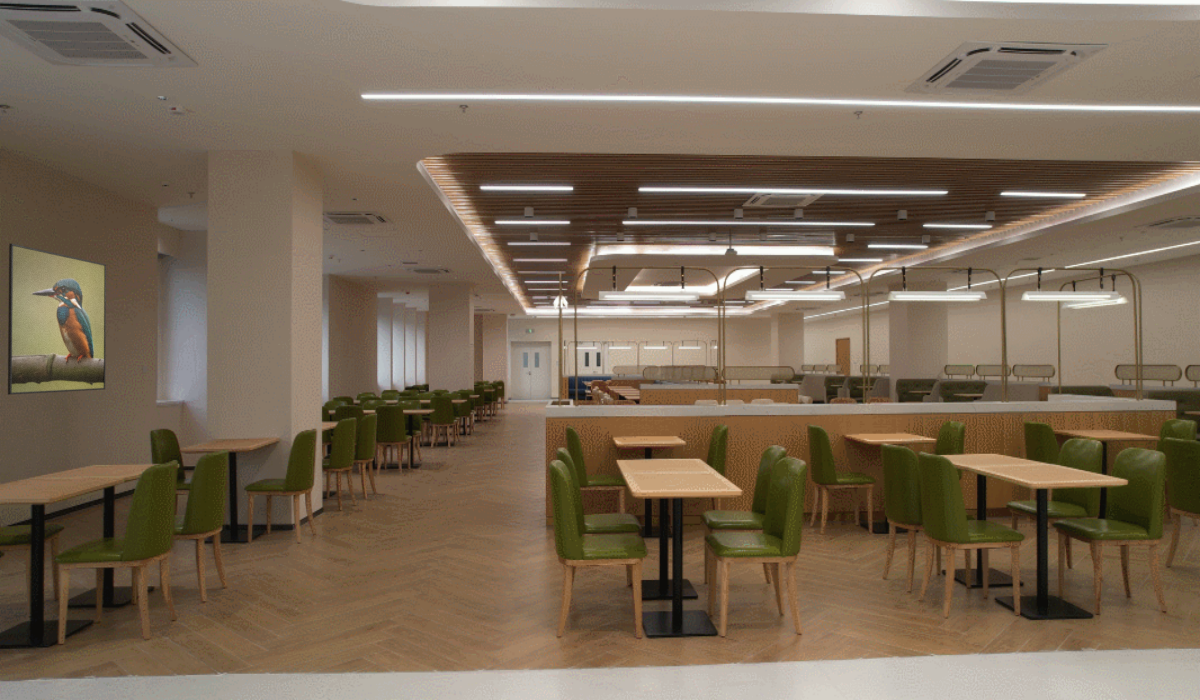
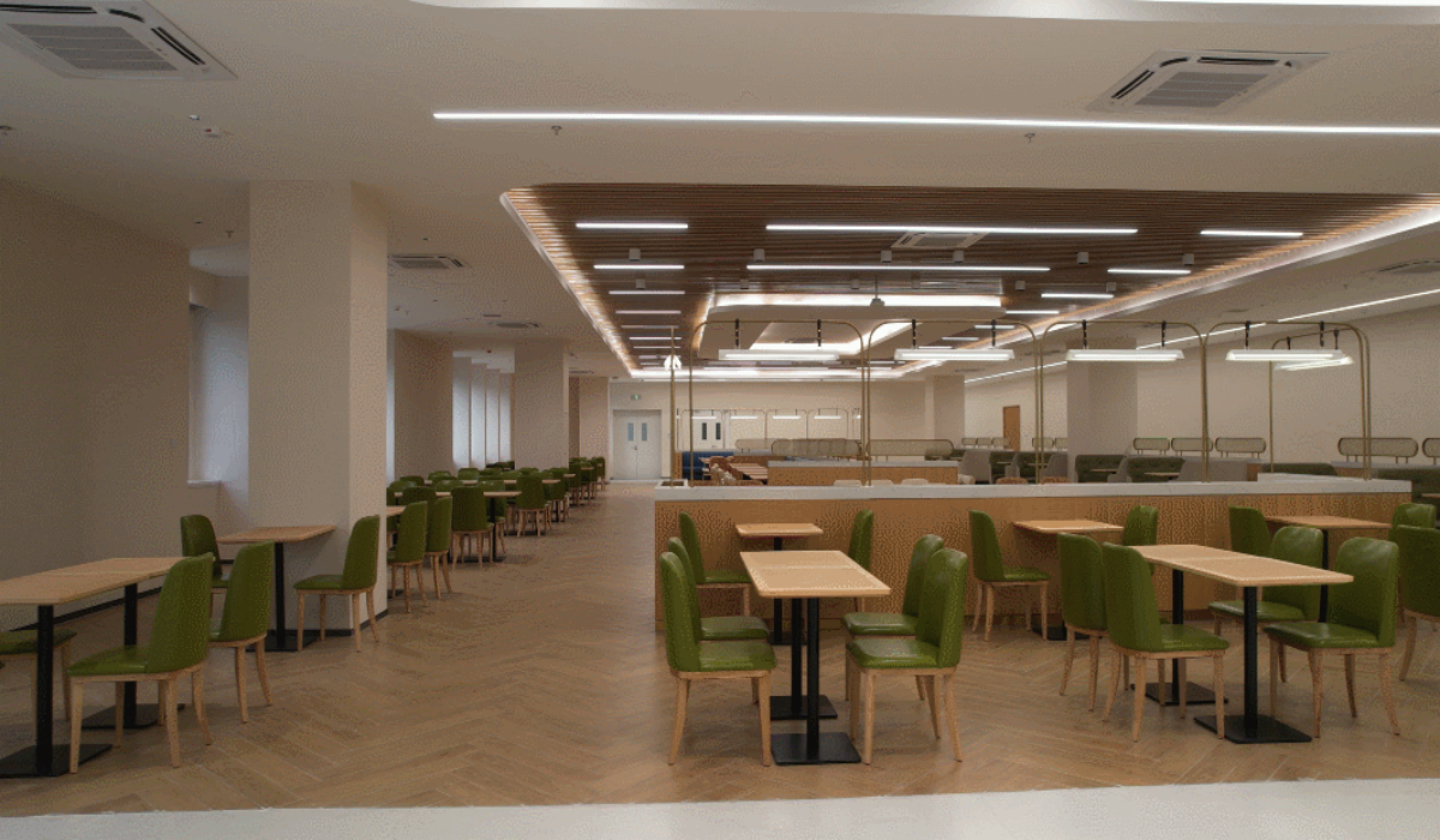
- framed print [7,243,107,396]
